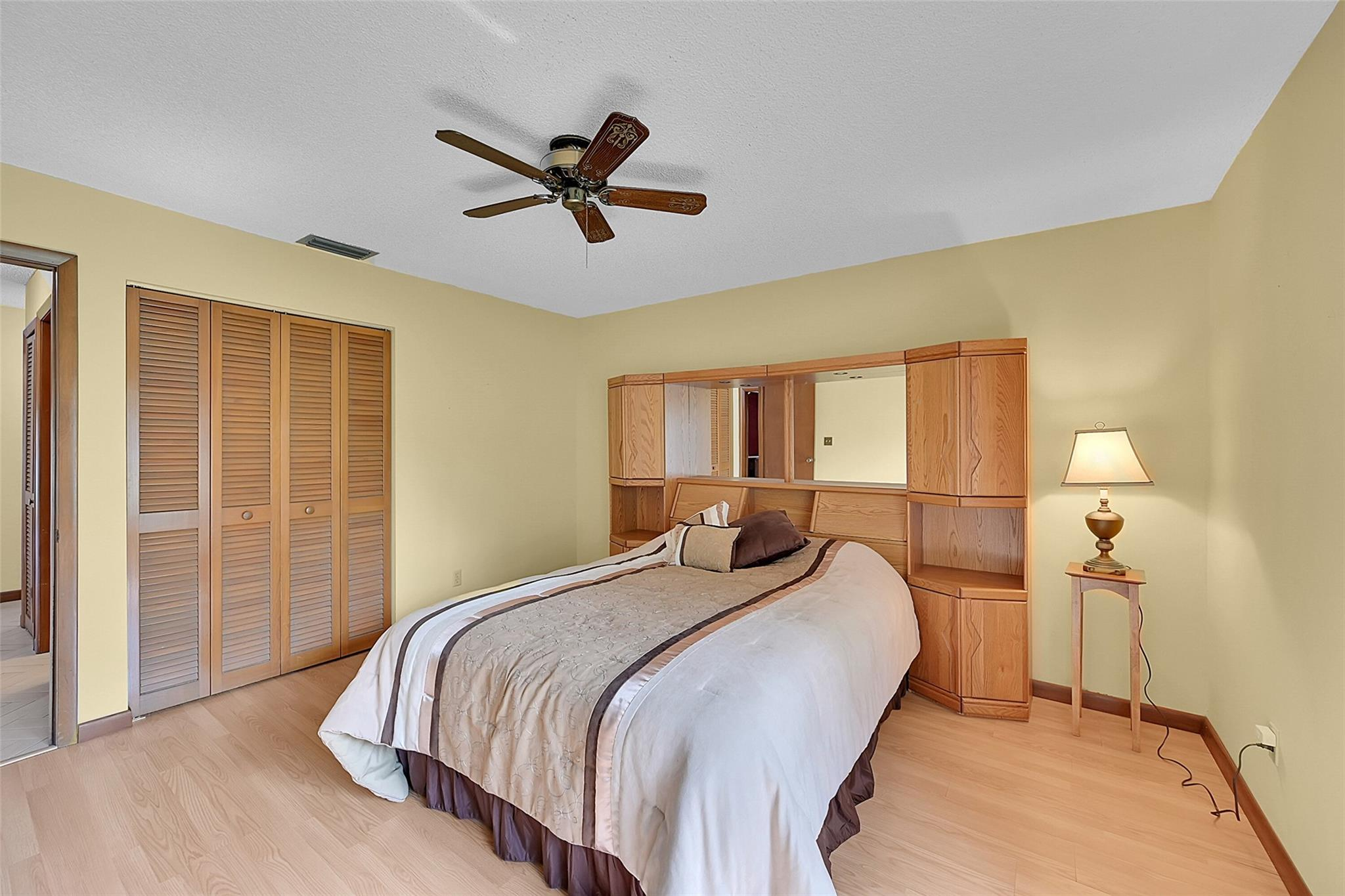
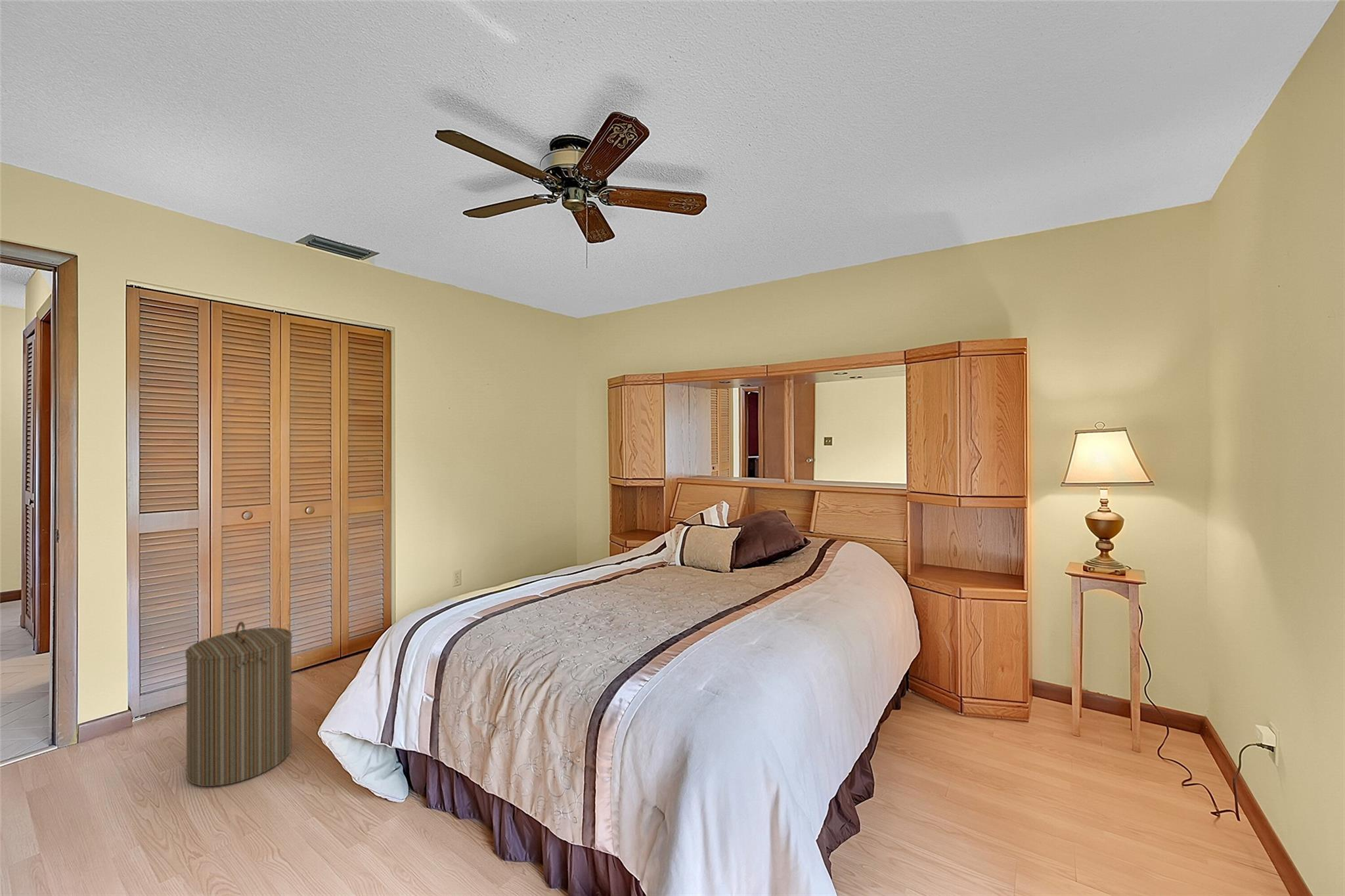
+ laundry hamper [185,621,293,787]
